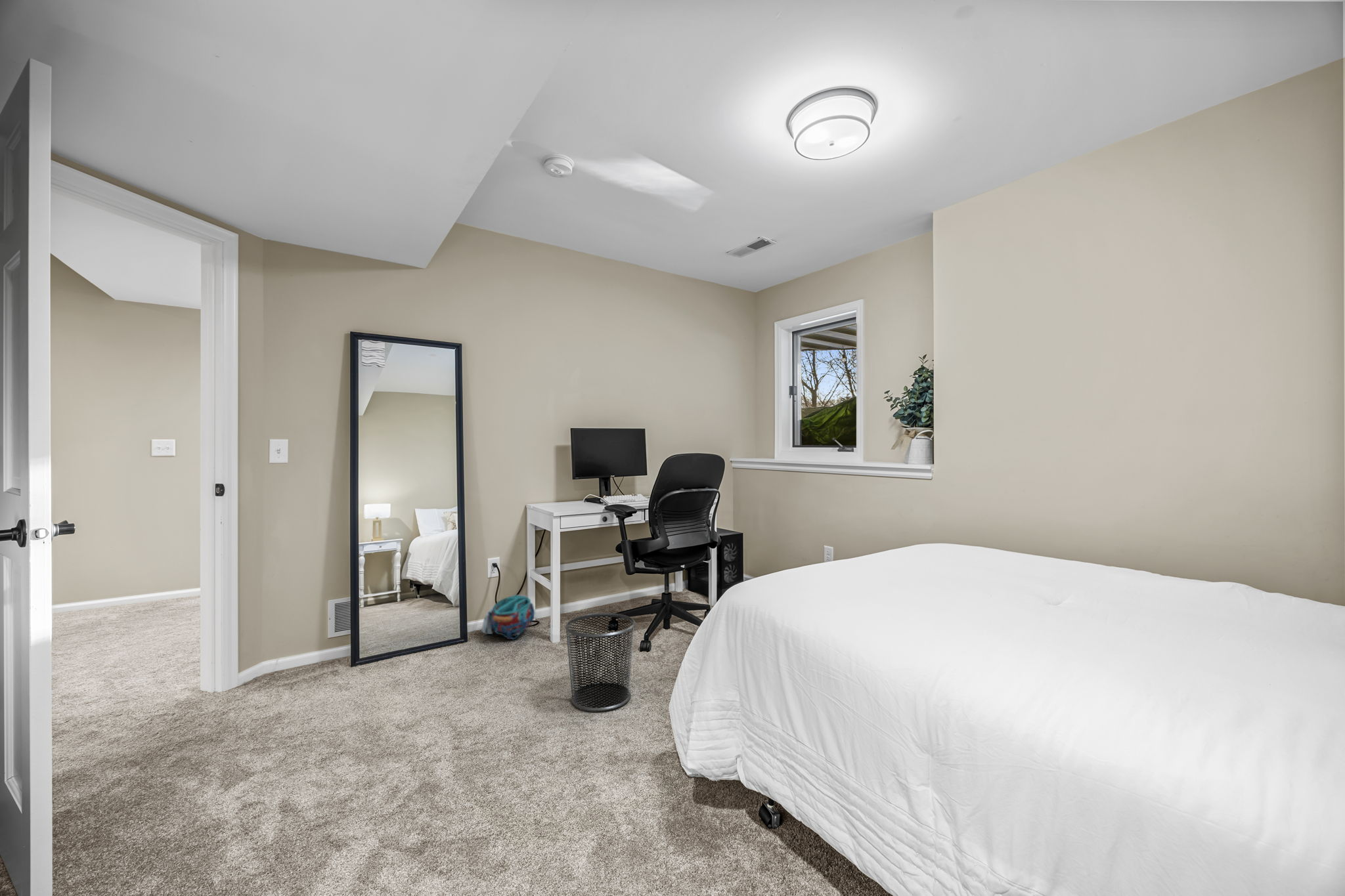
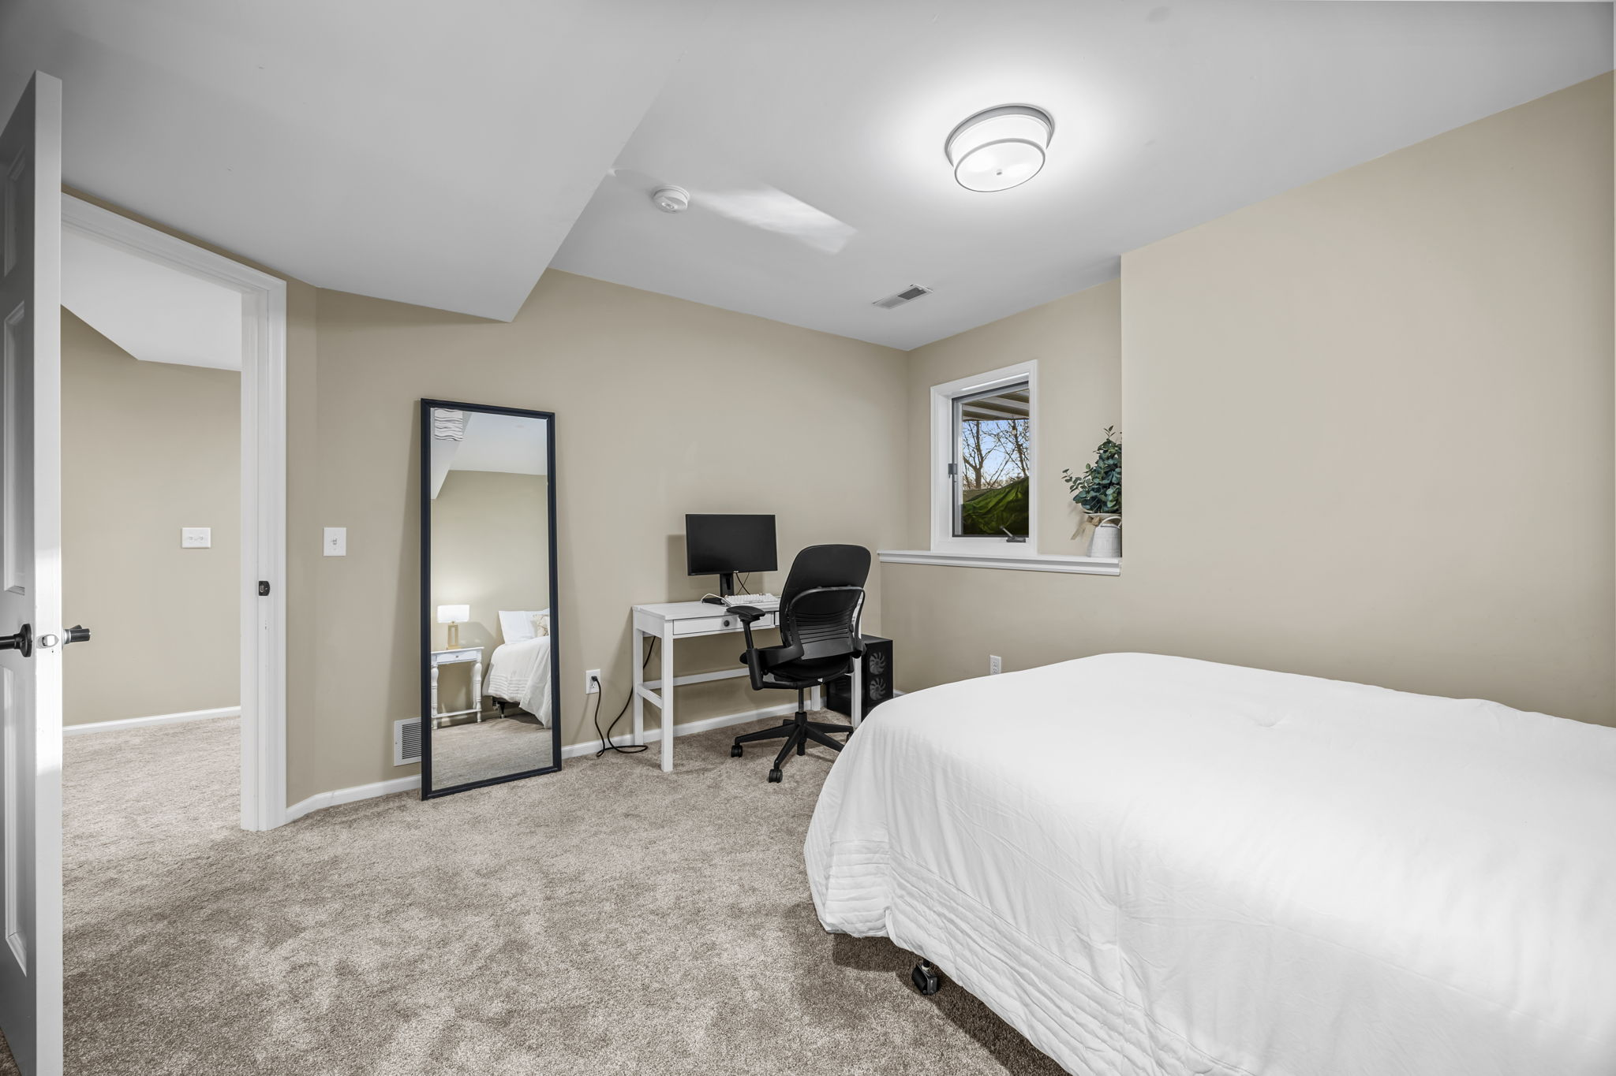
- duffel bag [481,595,535,640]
- trash can [565,612,636,712]
